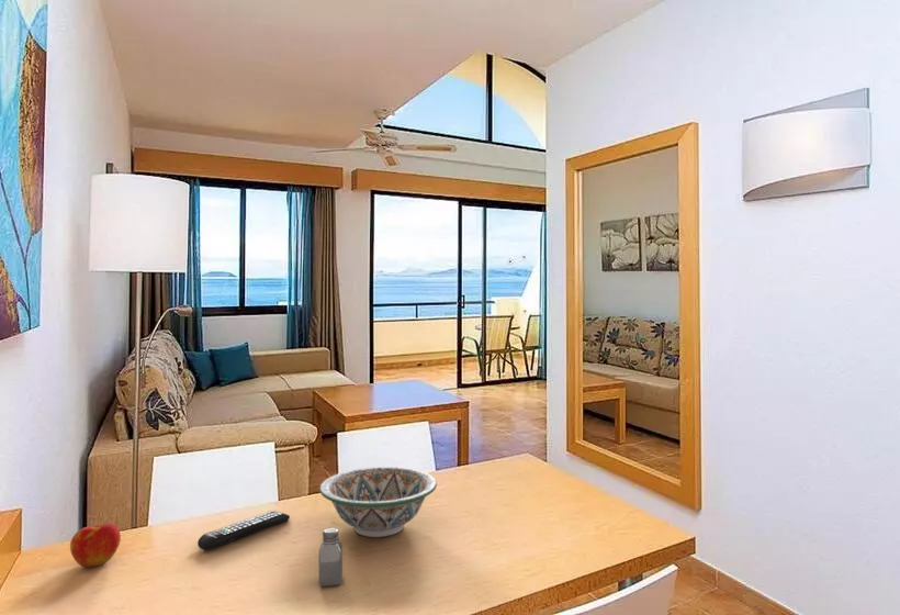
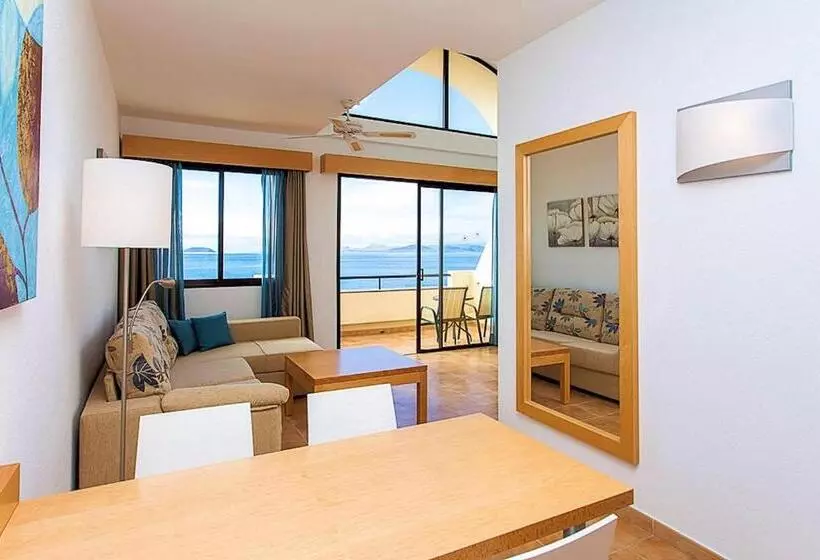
- saltshaker [317,527,344,588]
- apple [69,522,122,568]
- decorative bowl [318,466,438,538]
- remote control [196,508,291,551]
